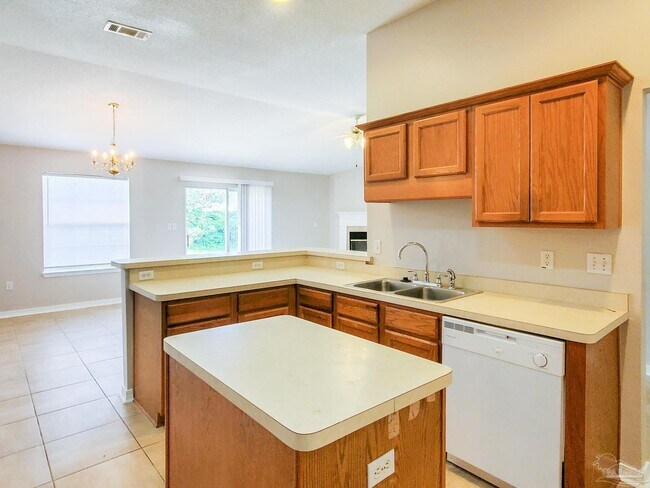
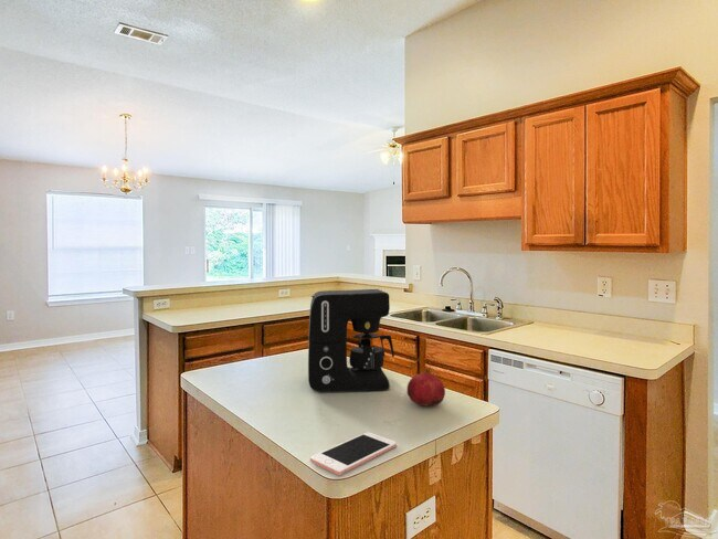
+ coffee maker [307,288,395,393]
+ cell phone [309,431,398,476]
+ fruit [406,368,446,406]
